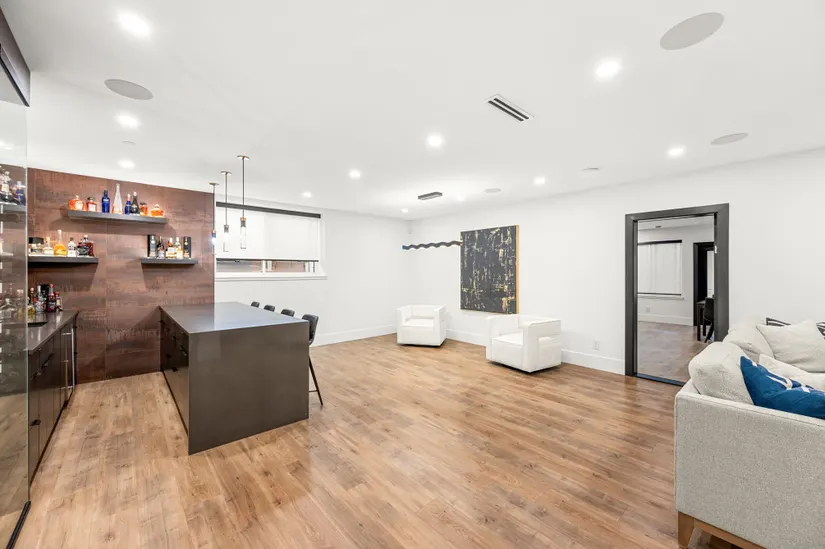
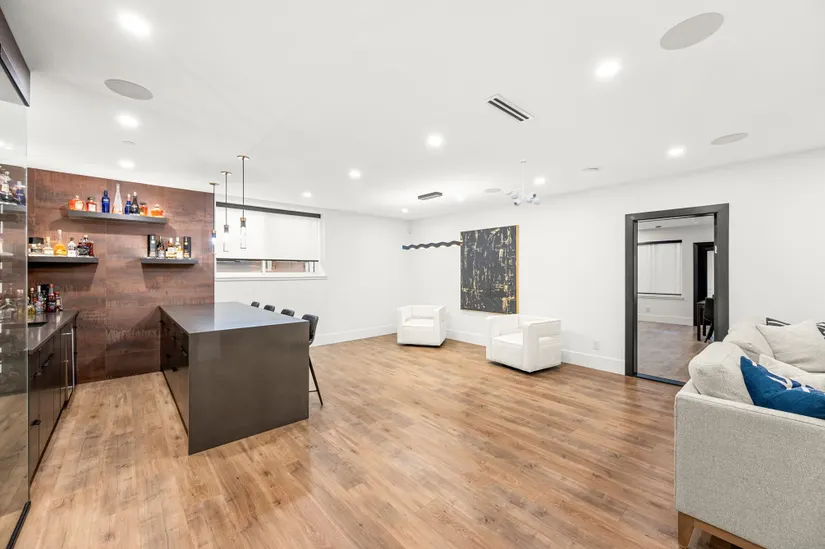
+ ceiling light fixture [503,159,542,207]
